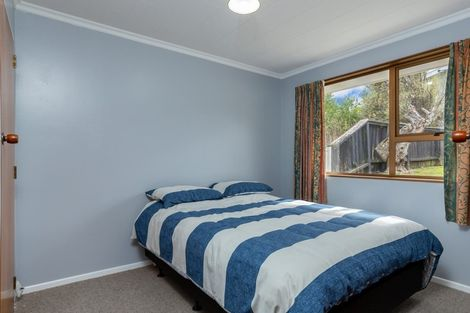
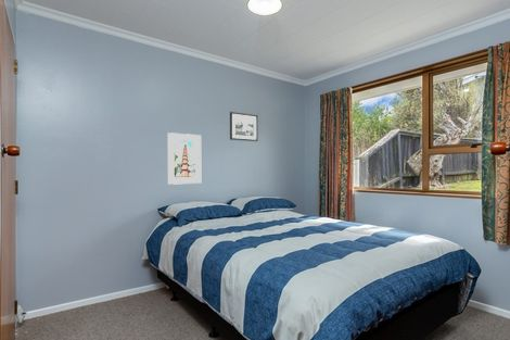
+ picture frame [229,111,259,142]
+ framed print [166,131,202,186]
